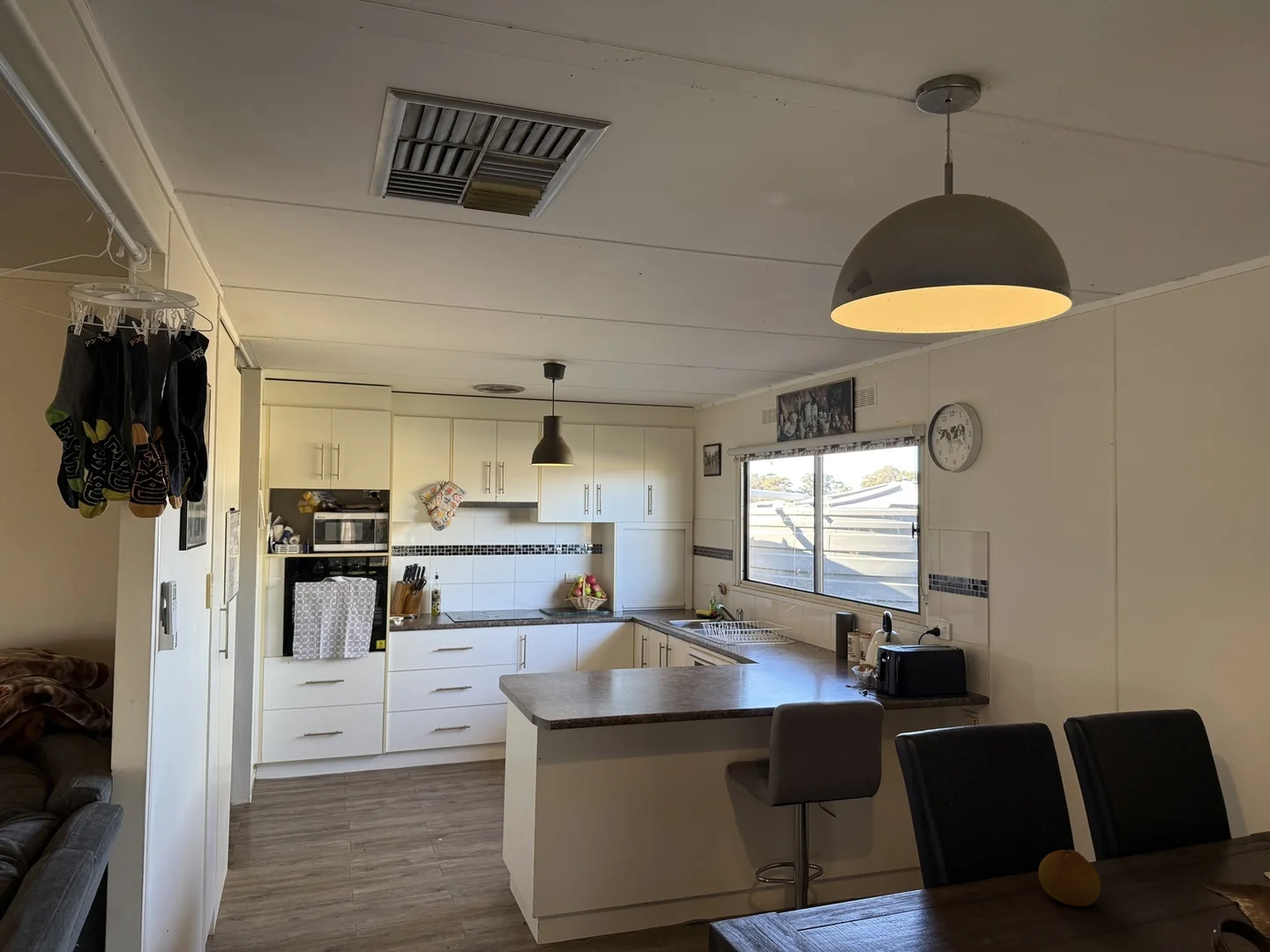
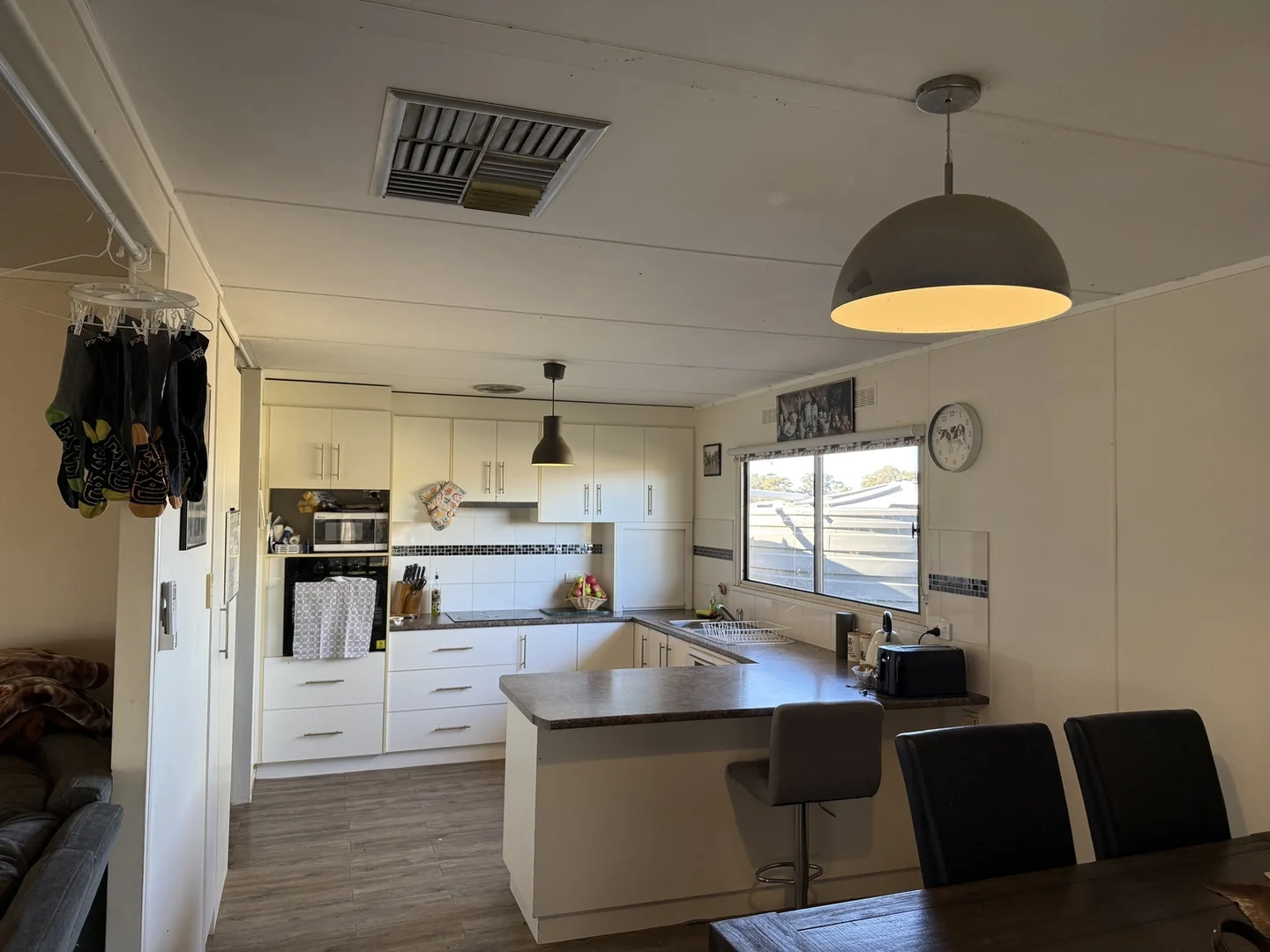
- fruit [1038,849,1102,908]
